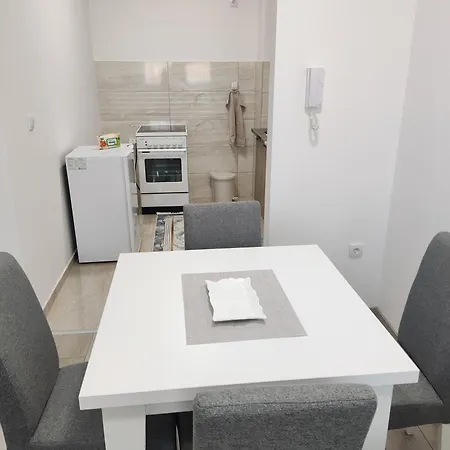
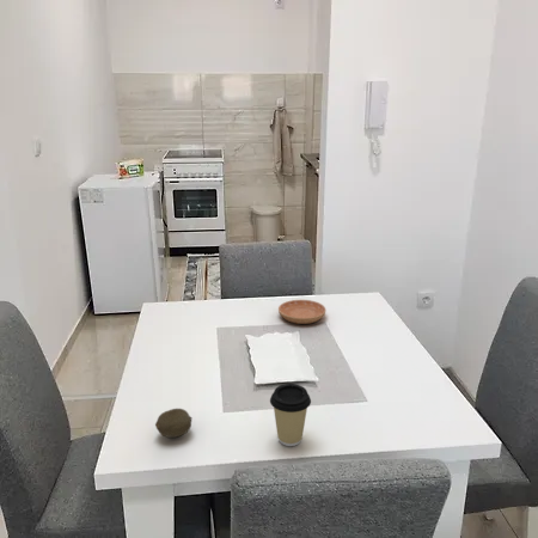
+ fruit [154,408,194,439]
+ coffee cup [269,383,312,447]
+ saucer [277,299,328,325]
